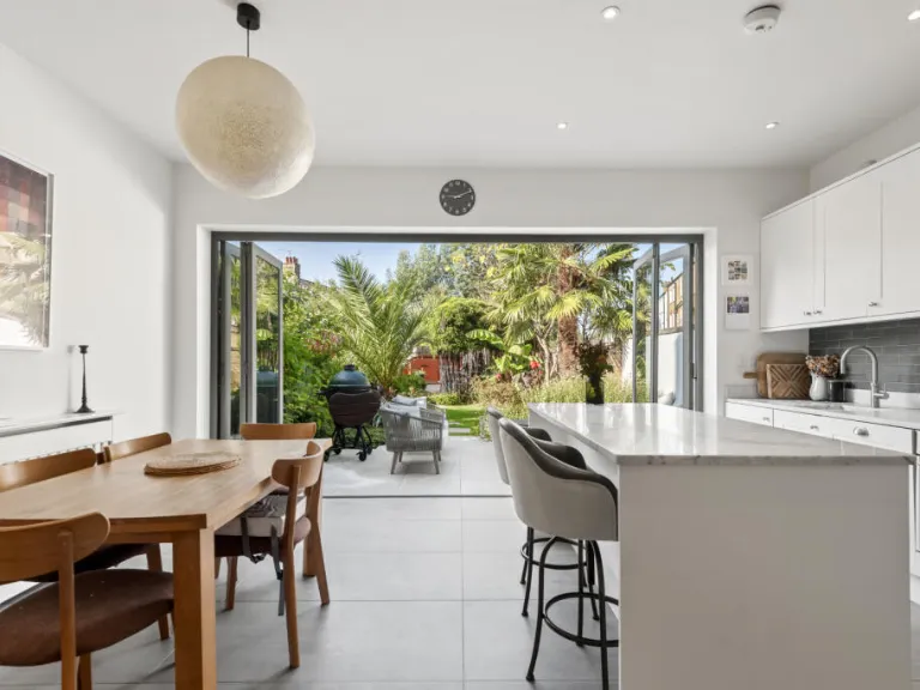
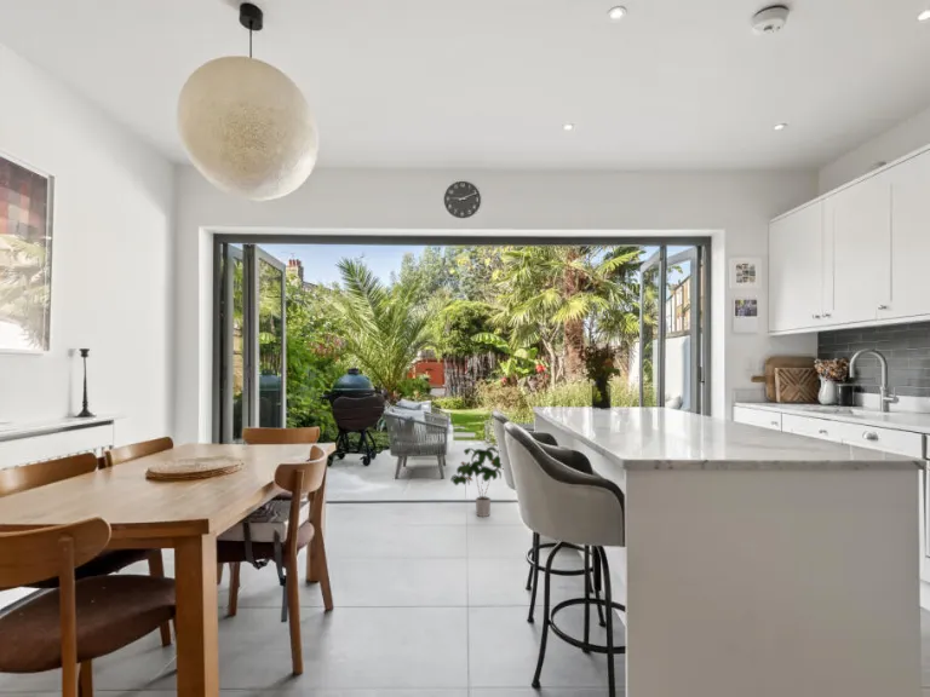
+ potted plant [449,445,504,518]
